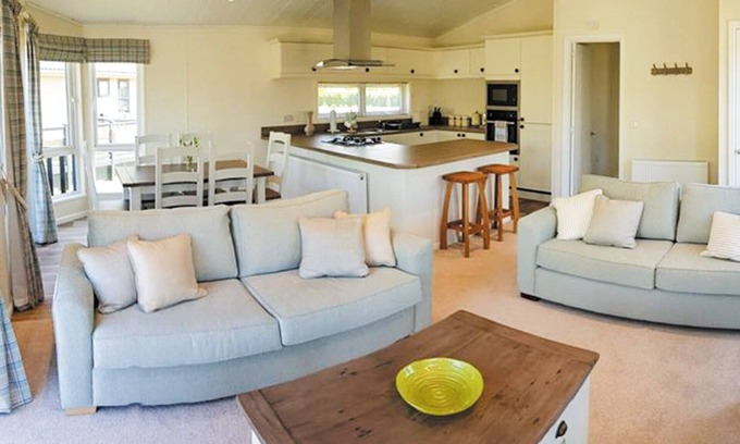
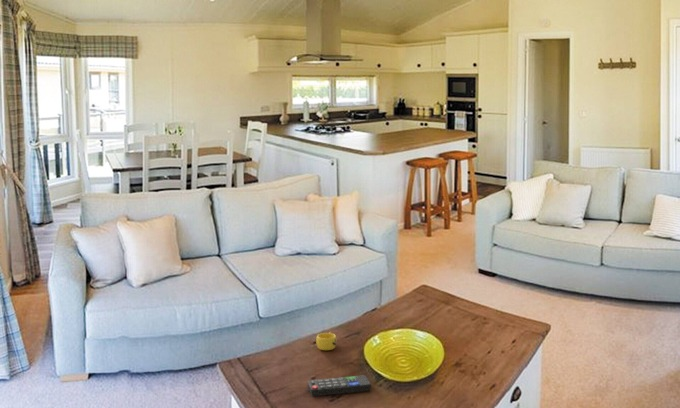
+ remote control [307,374,372,397]
+ cup [315,331,338,351]
